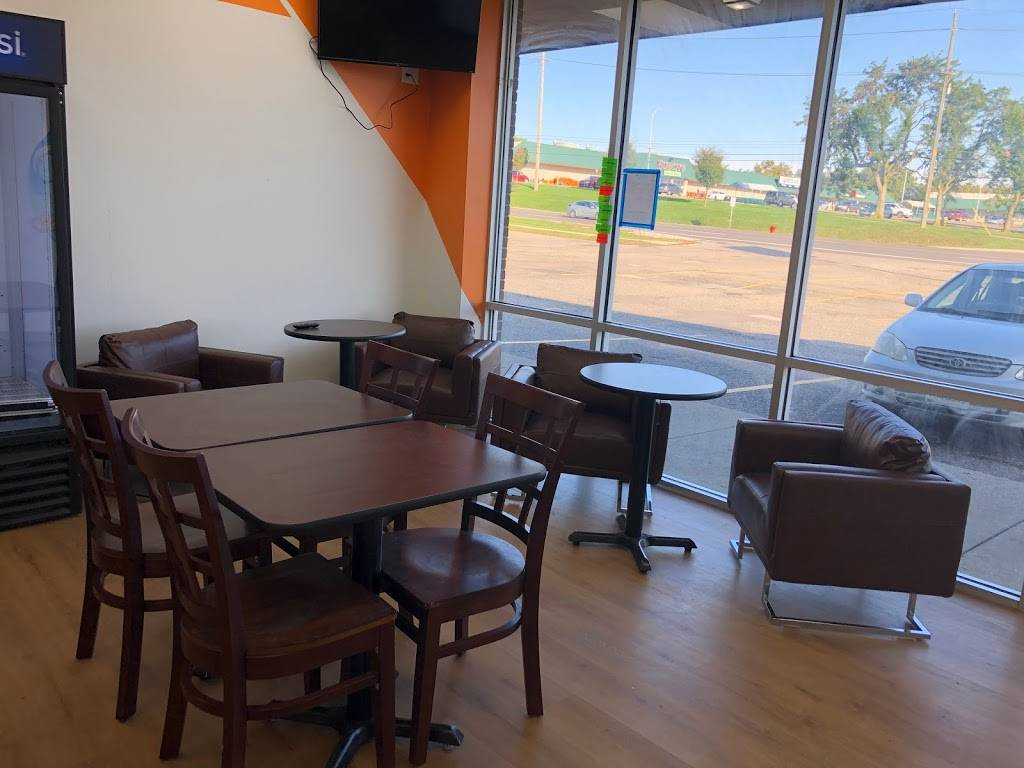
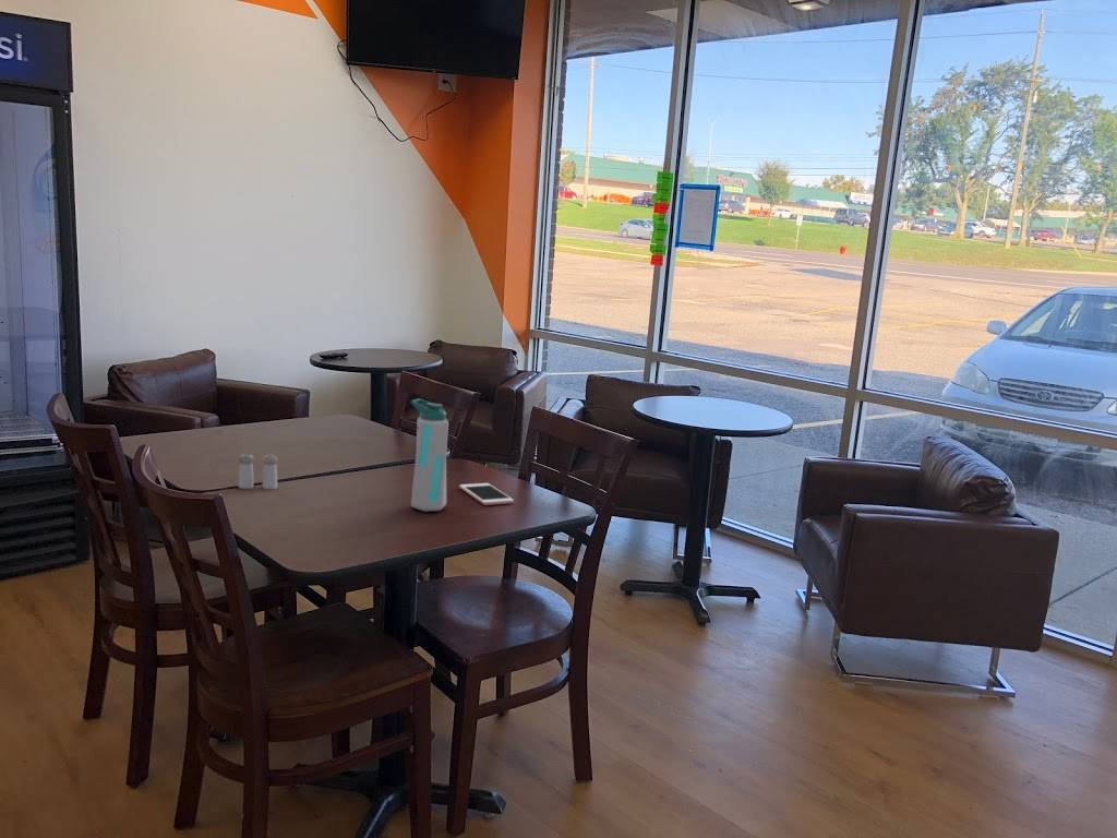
+ salt and pepper shaker [238,453,279,491]
+ water bottle [410,397,449,513]
+ cell phone [458,482,515,506]
